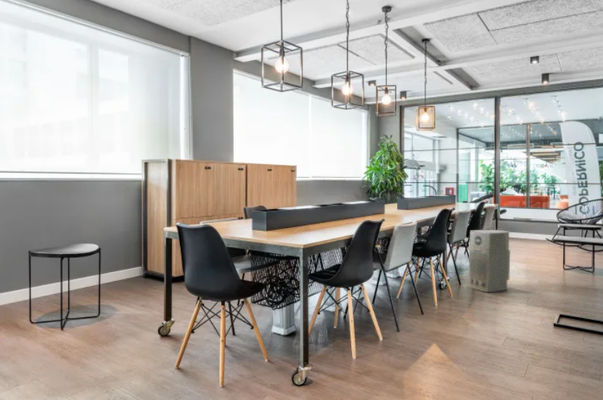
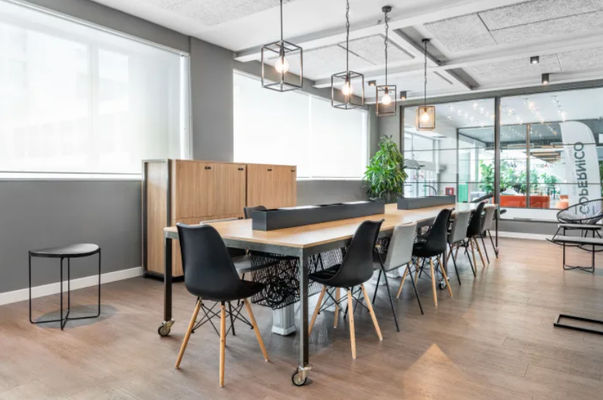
- air purifier [467,229,511,293]
